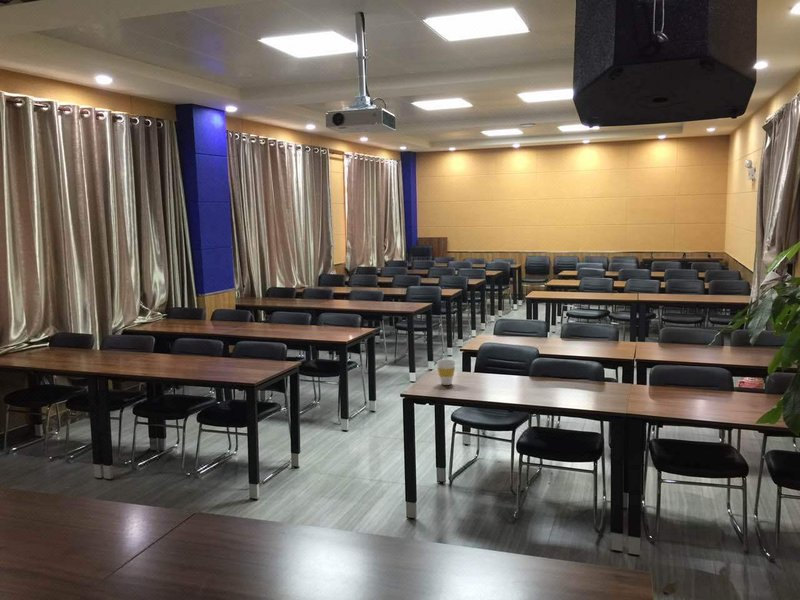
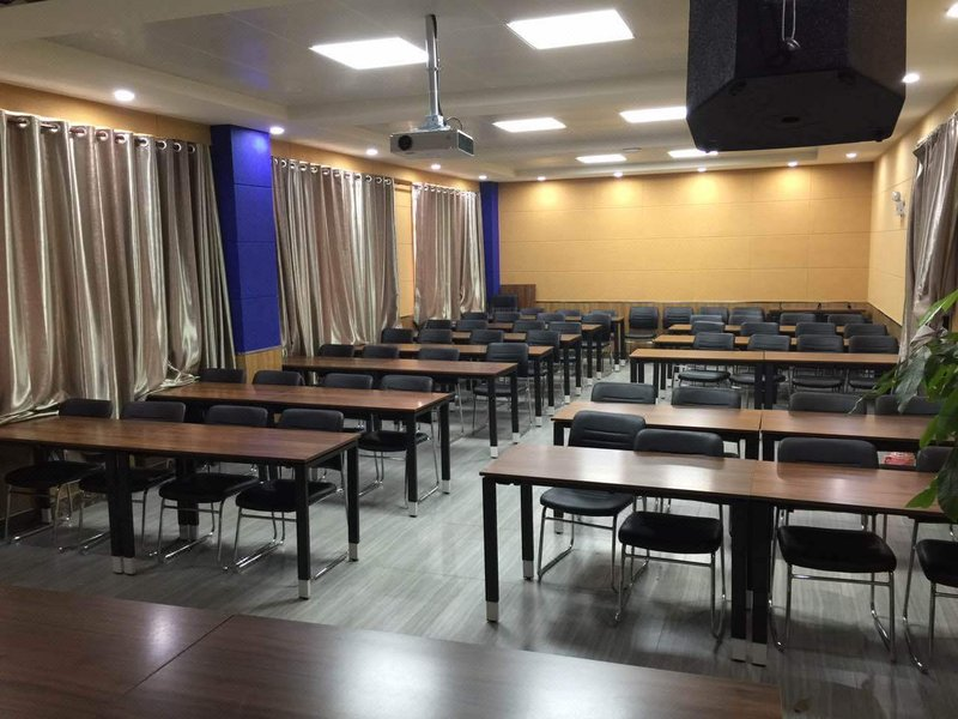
- cup [436,358,456,386]
